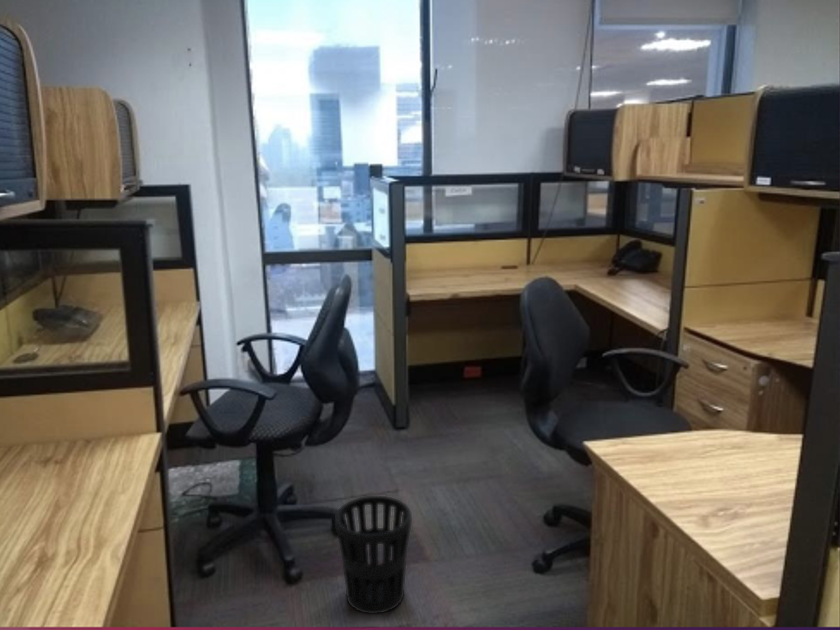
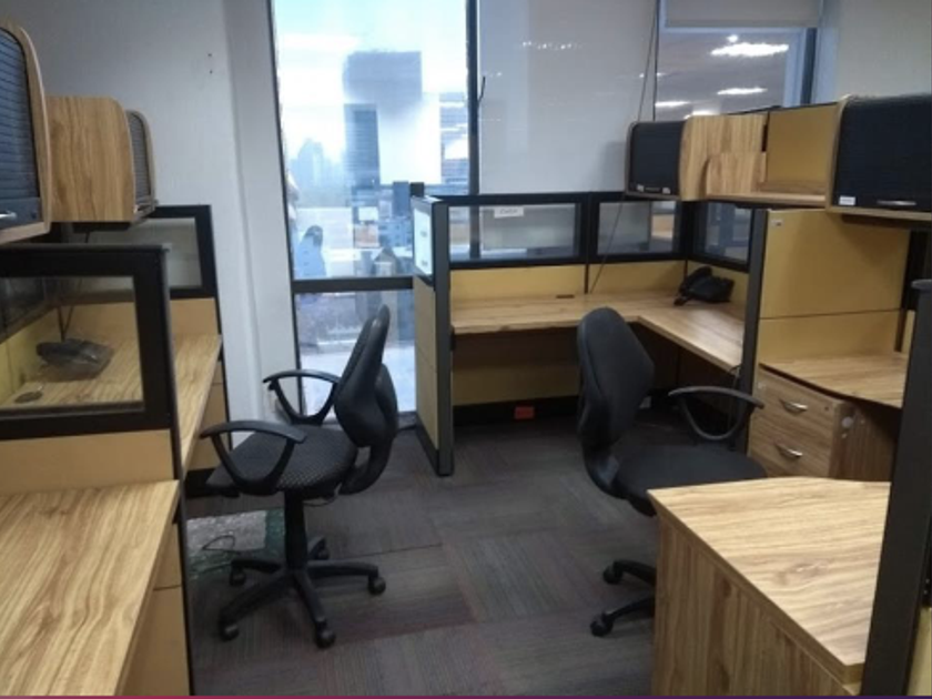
- wastebasket [334,495,413,615]
